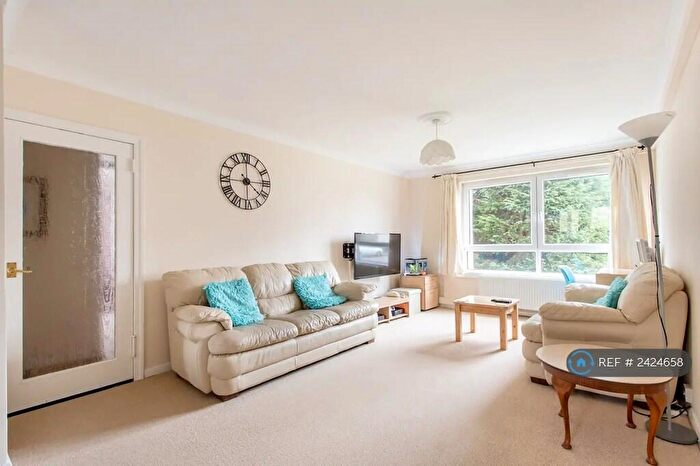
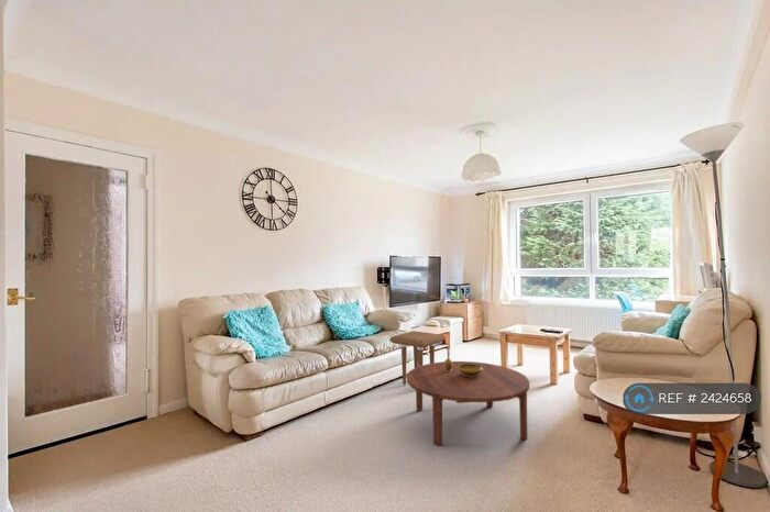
+ decorative bowl [444,347,483,377]
+ side table [388,330,447,387]
+ coffee table [406,360,530,447]
